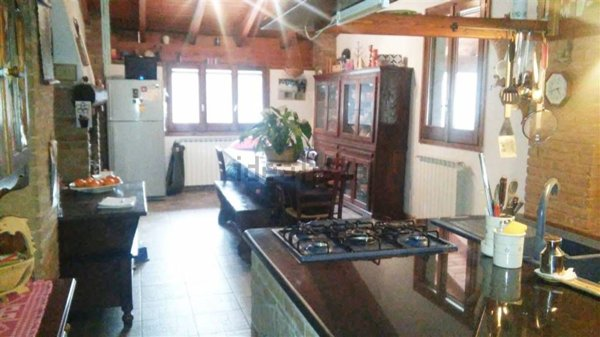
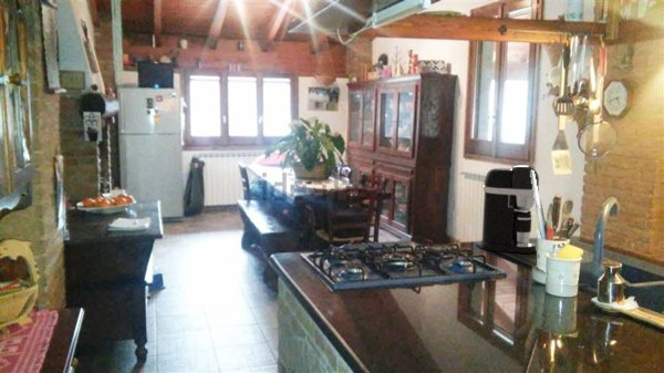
+ coffee maker [479,164,540,255]
